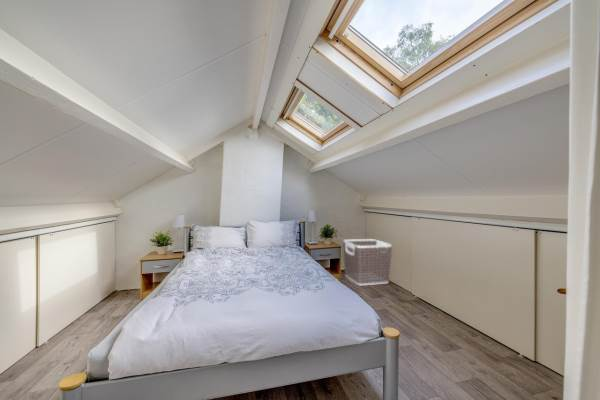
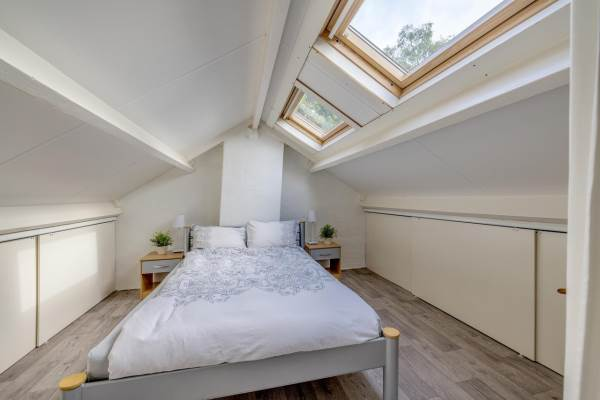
- clothes hamper [342,238,393,286]
